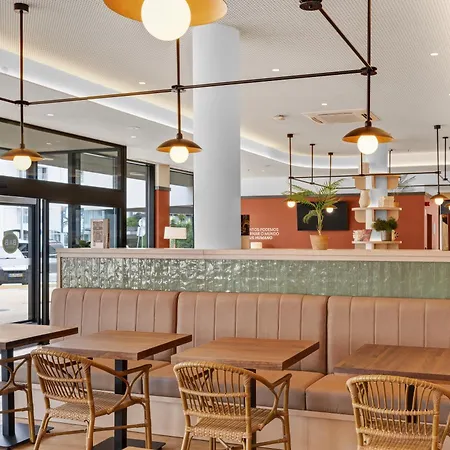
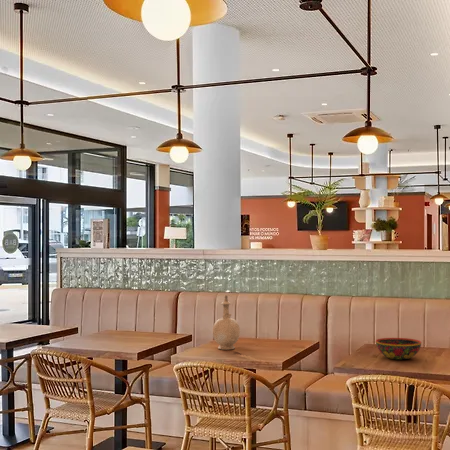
+ vase [211,294,241,351]
+ bowl [375,337,422,360]
